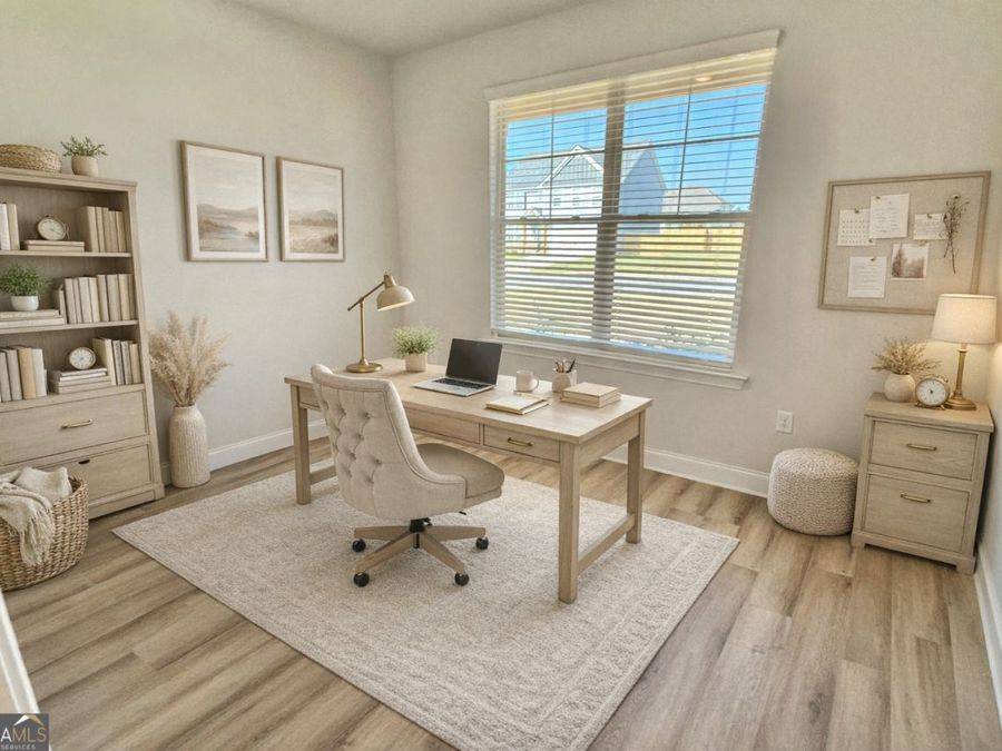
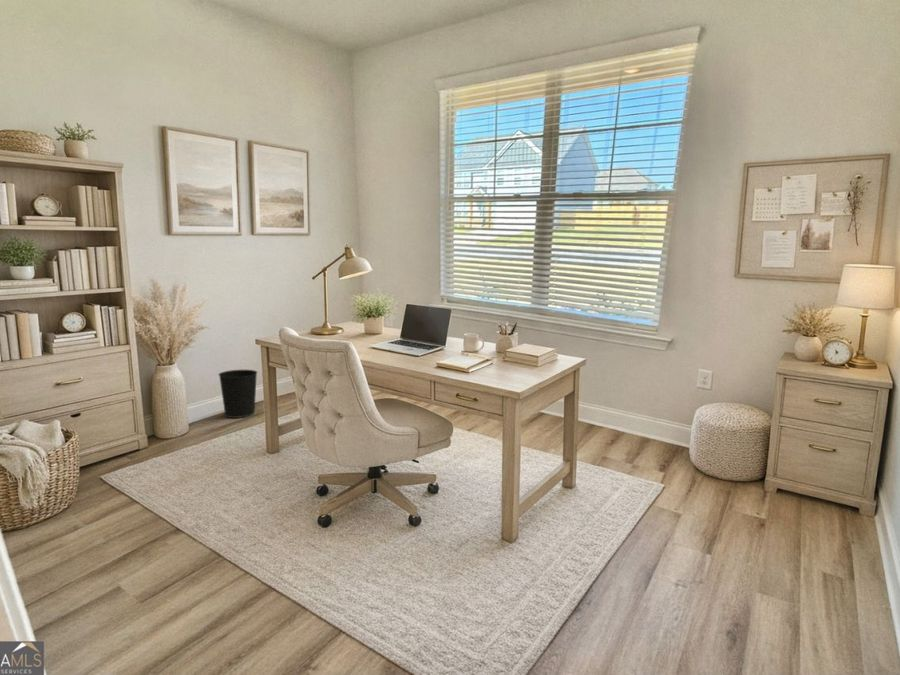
+ wastebasket [217,369,258,419]
